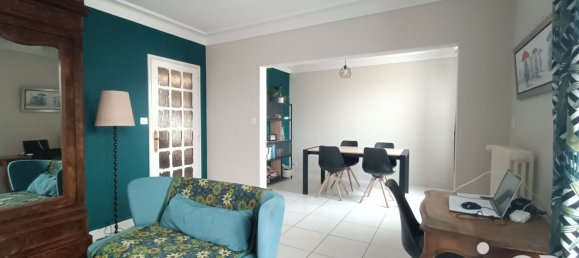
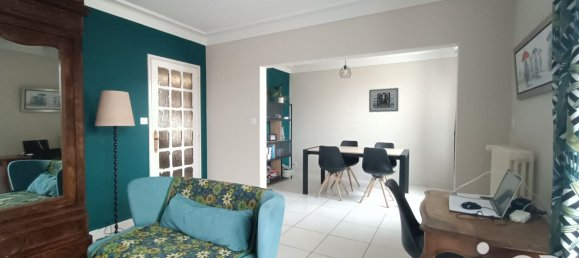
+ wall art [368,87,400,113]
